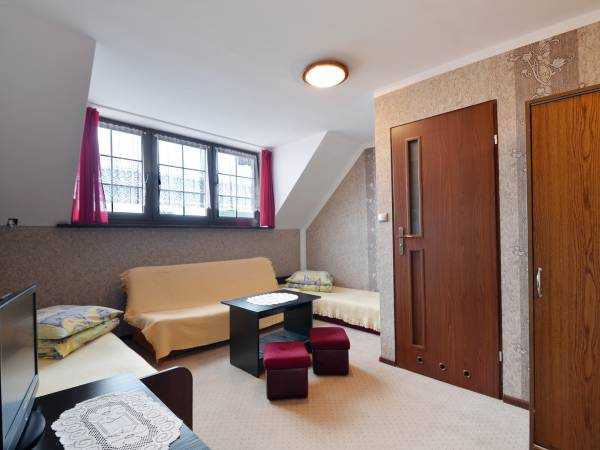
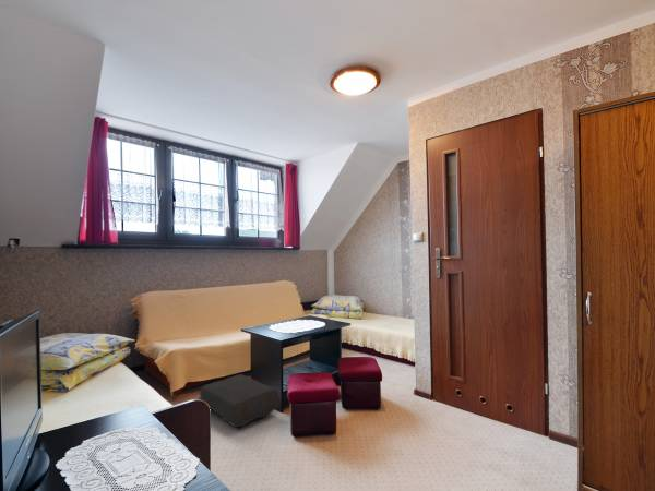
+ shoulder bag [198,373,281,429]
